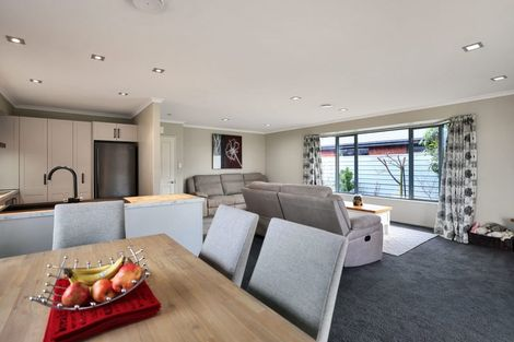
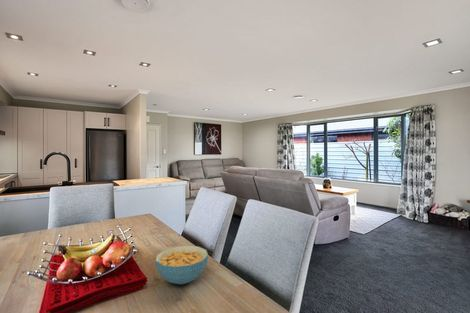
+ cereal bowl [155,245,209,286]
